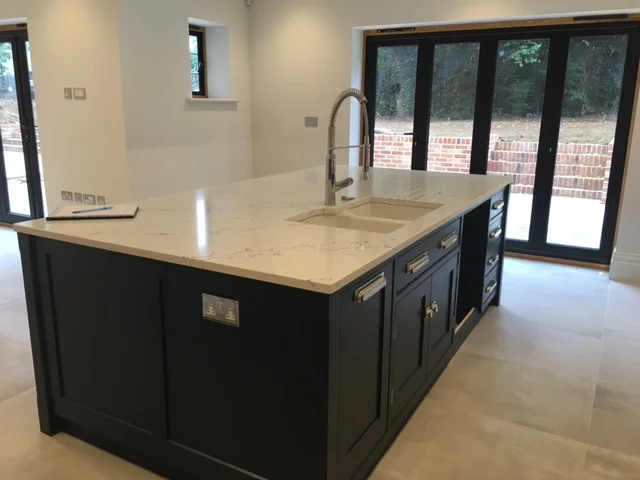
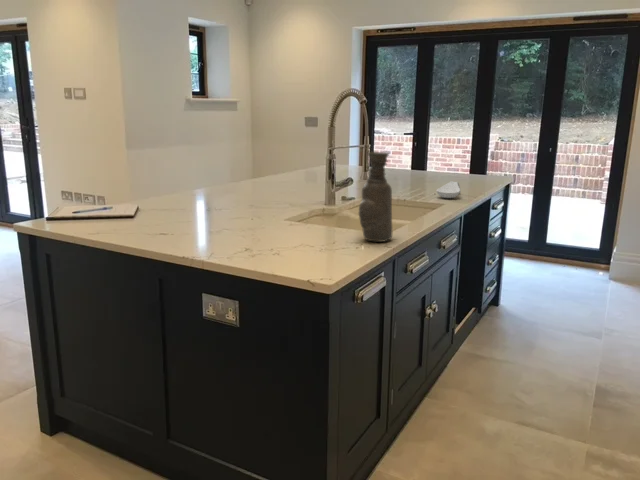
+ vase [357,151,393,243]
+ spoon rest [436,180,462,199]
